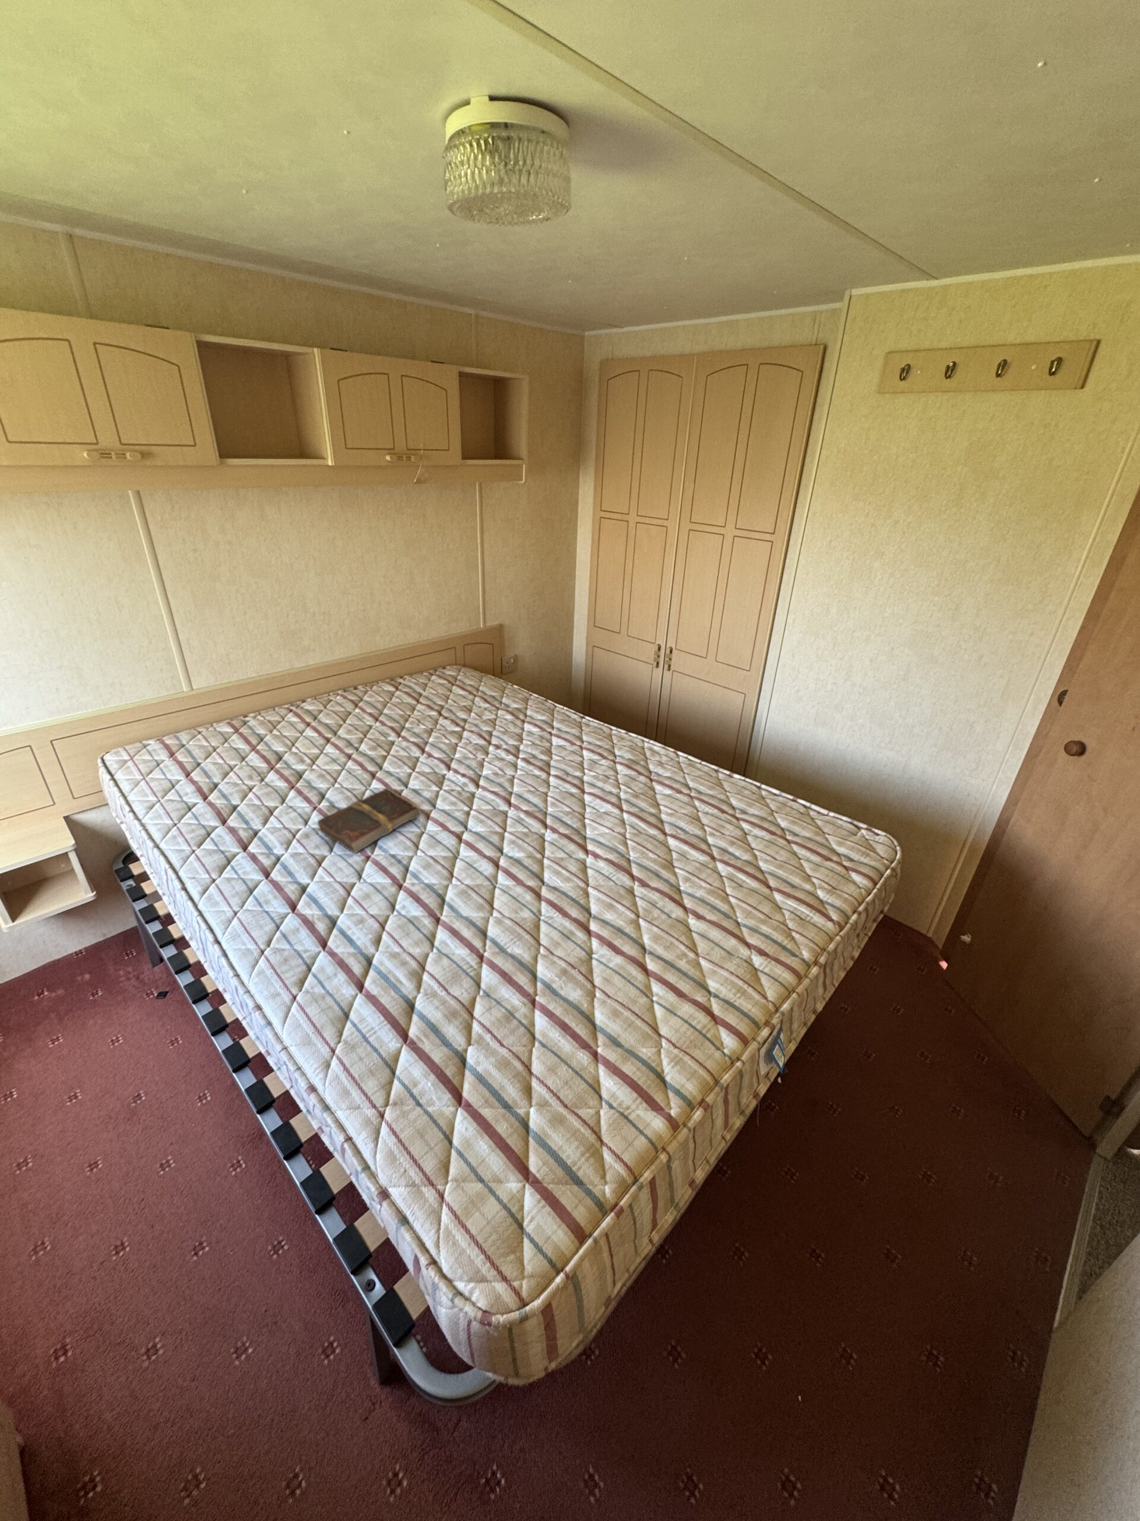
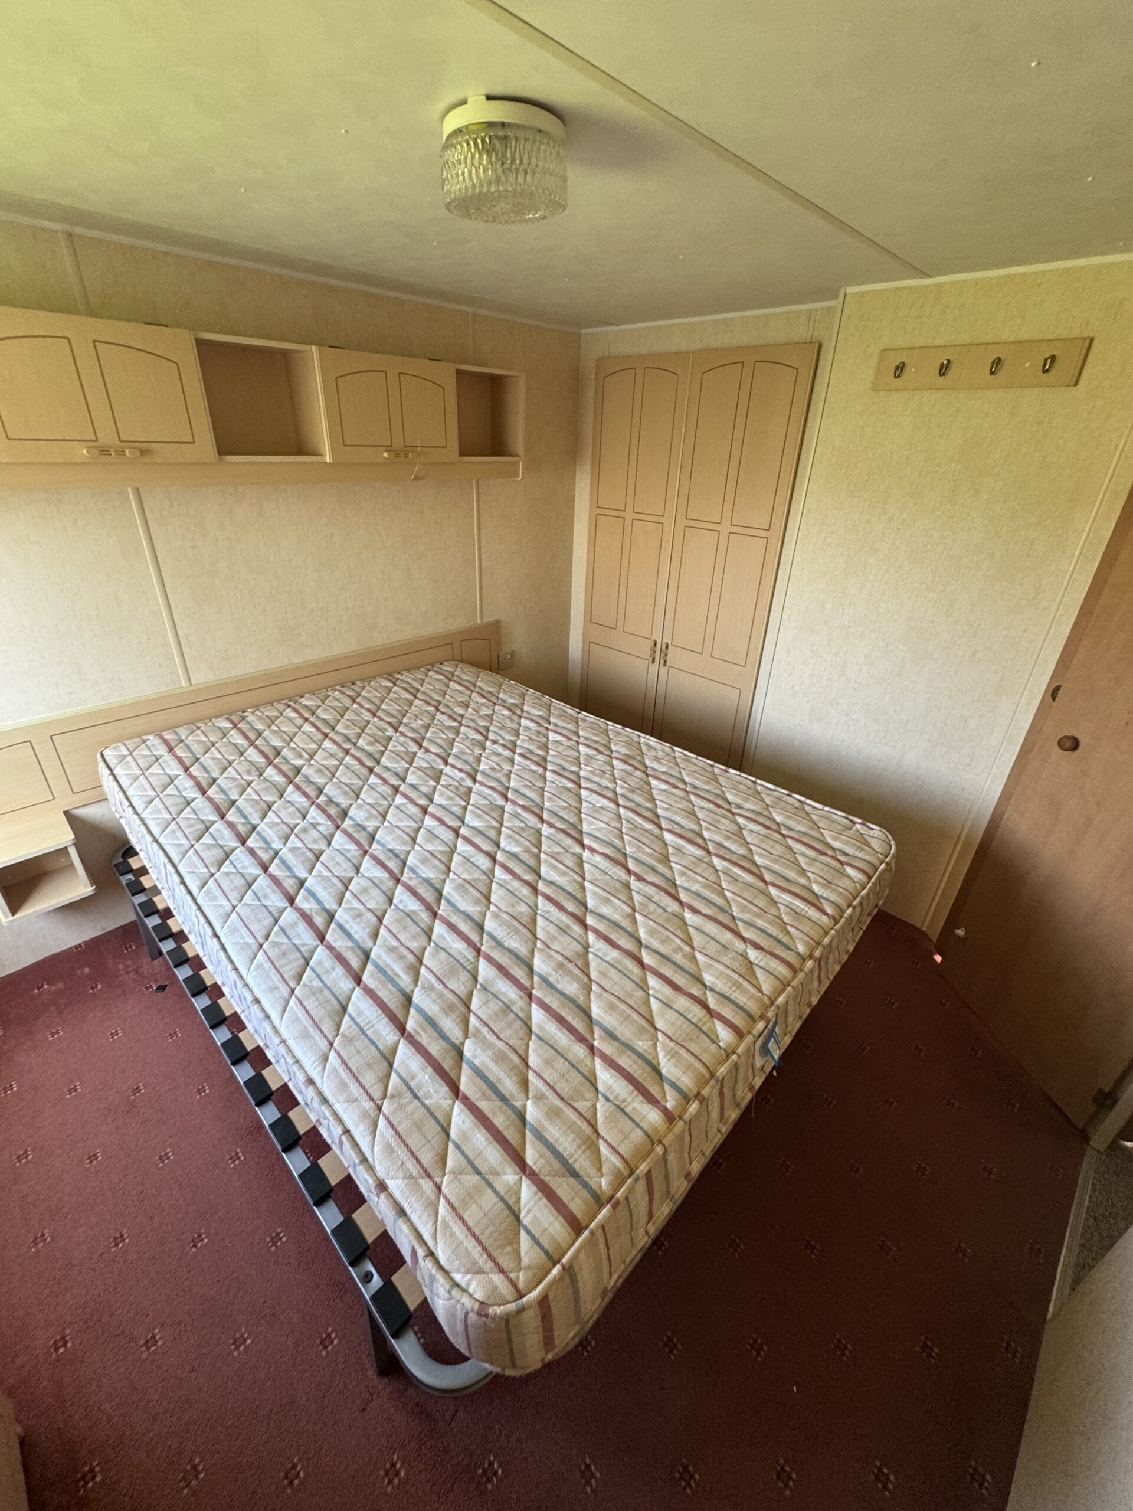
- book [317,788,422,854]
